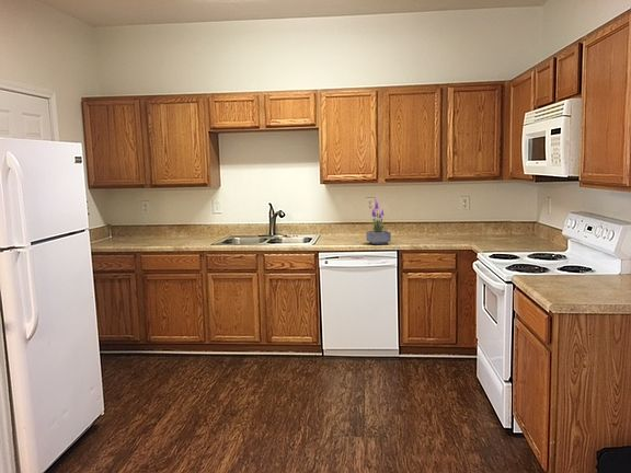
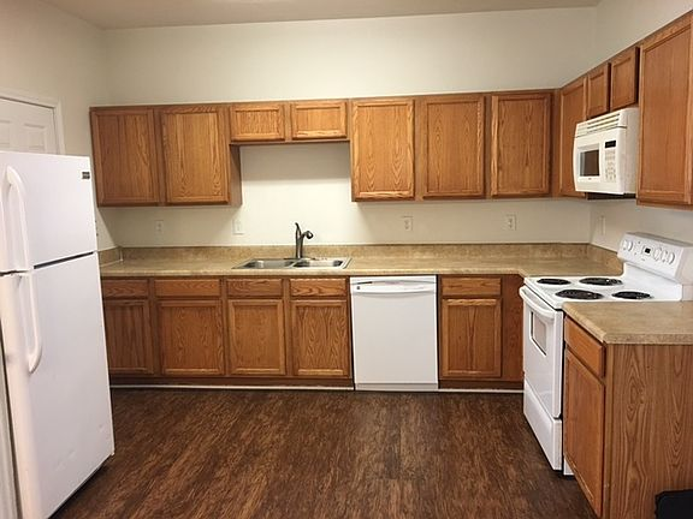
- potted plant [365,197,392,245]
